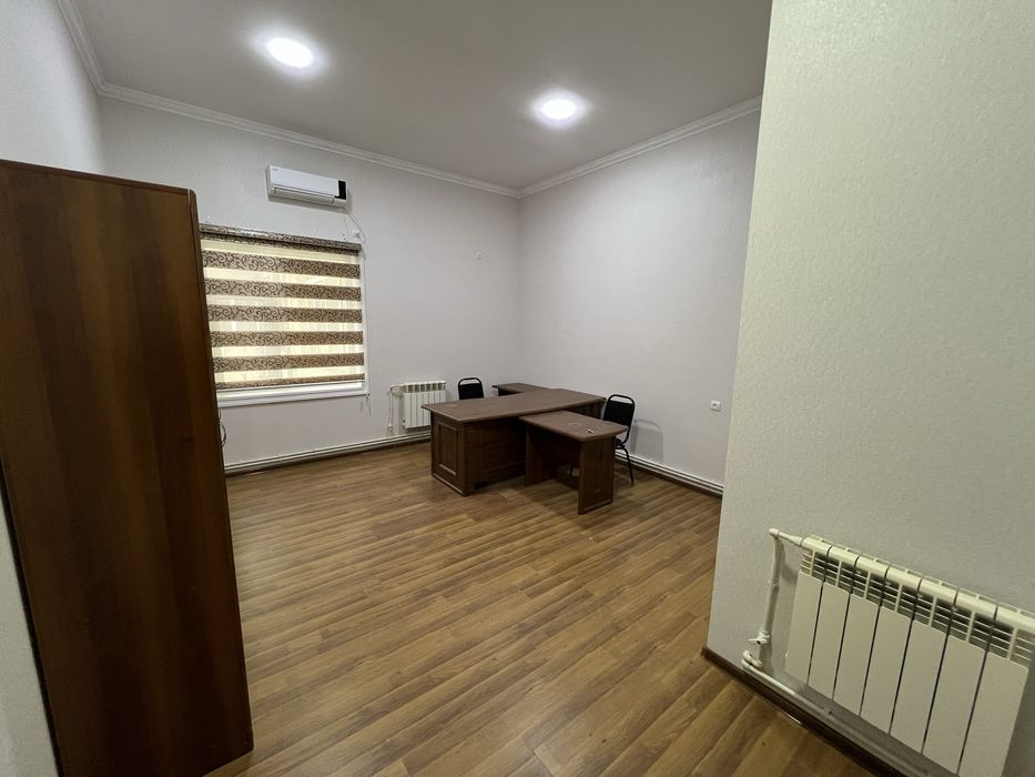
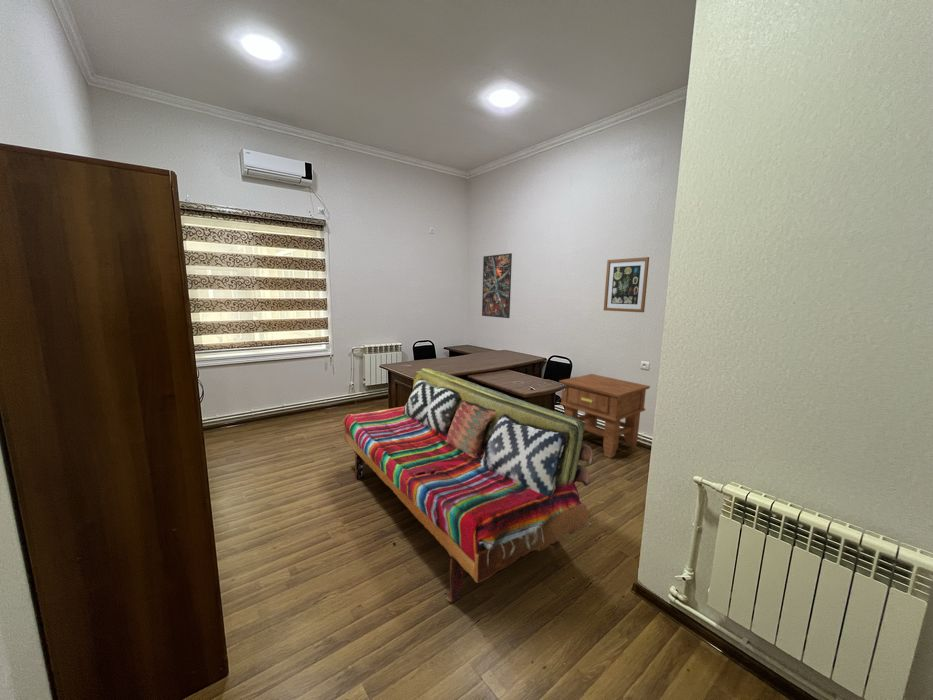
+ side table [558,373,651,459]
+ wall art [603,256,650,313]
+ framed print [481,252,513,319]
+ sofa [342,367,594,638]
